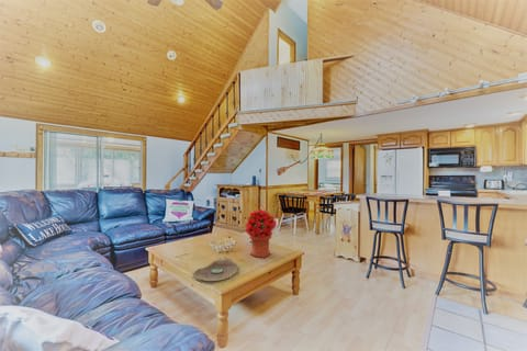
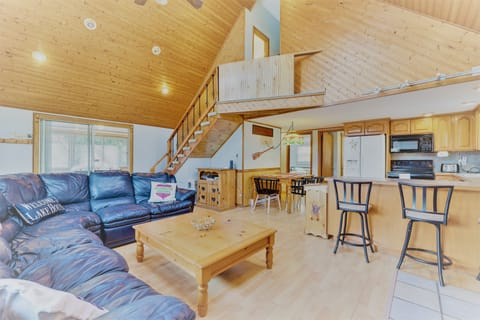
- bouquet [245,208,278,259]
- decorative bowl [192,257,238,282]
